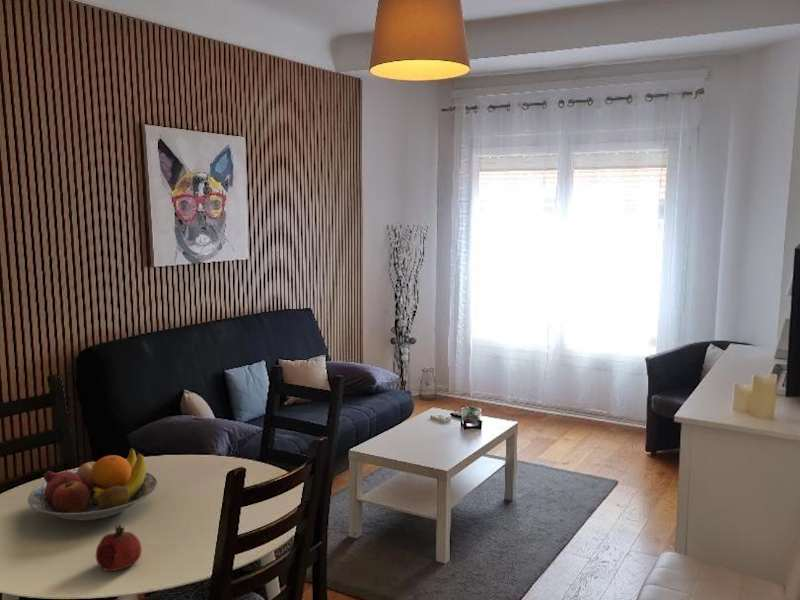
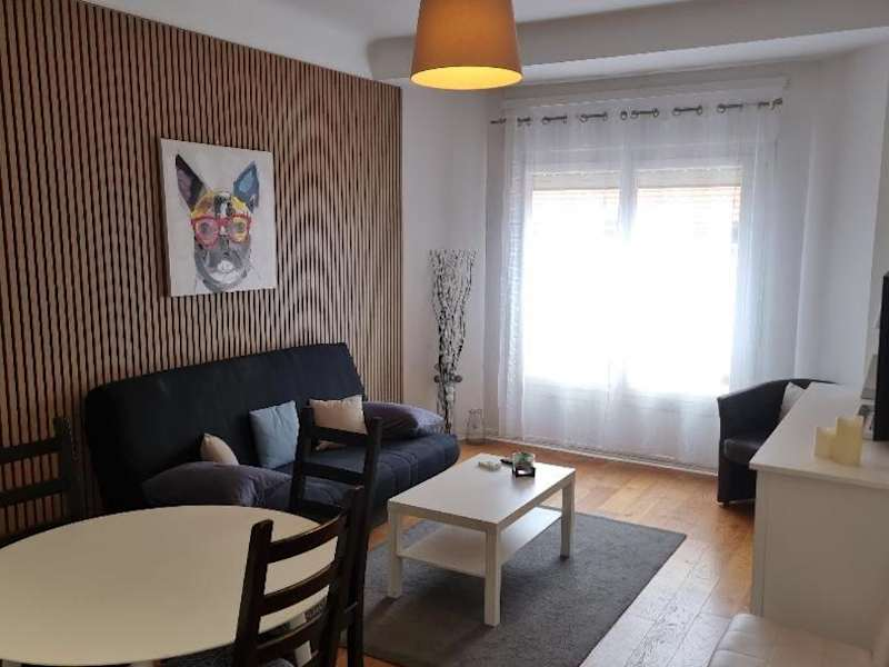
- fruit bowl [27,447,158,522]
- fruit [95,524,143,572]
